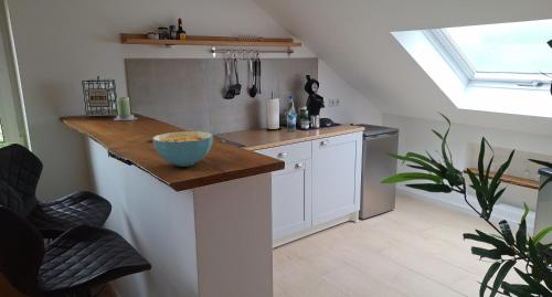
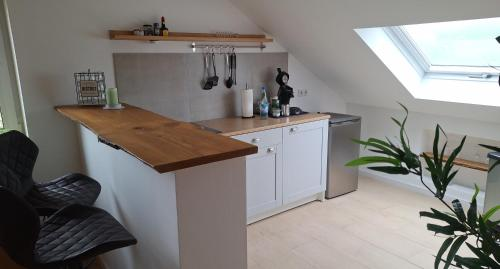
- cereal bowl [151,130,214,168]
